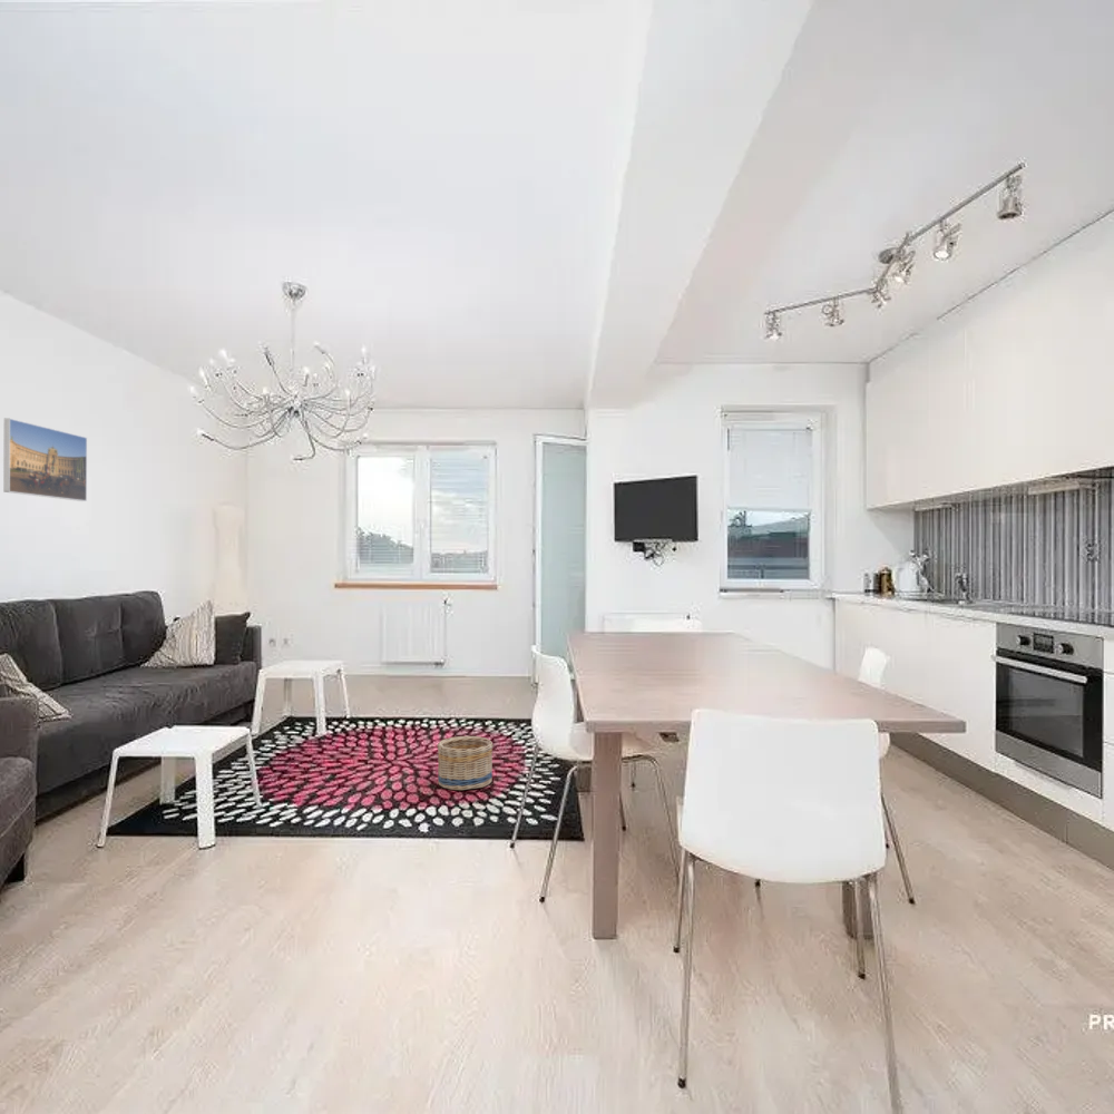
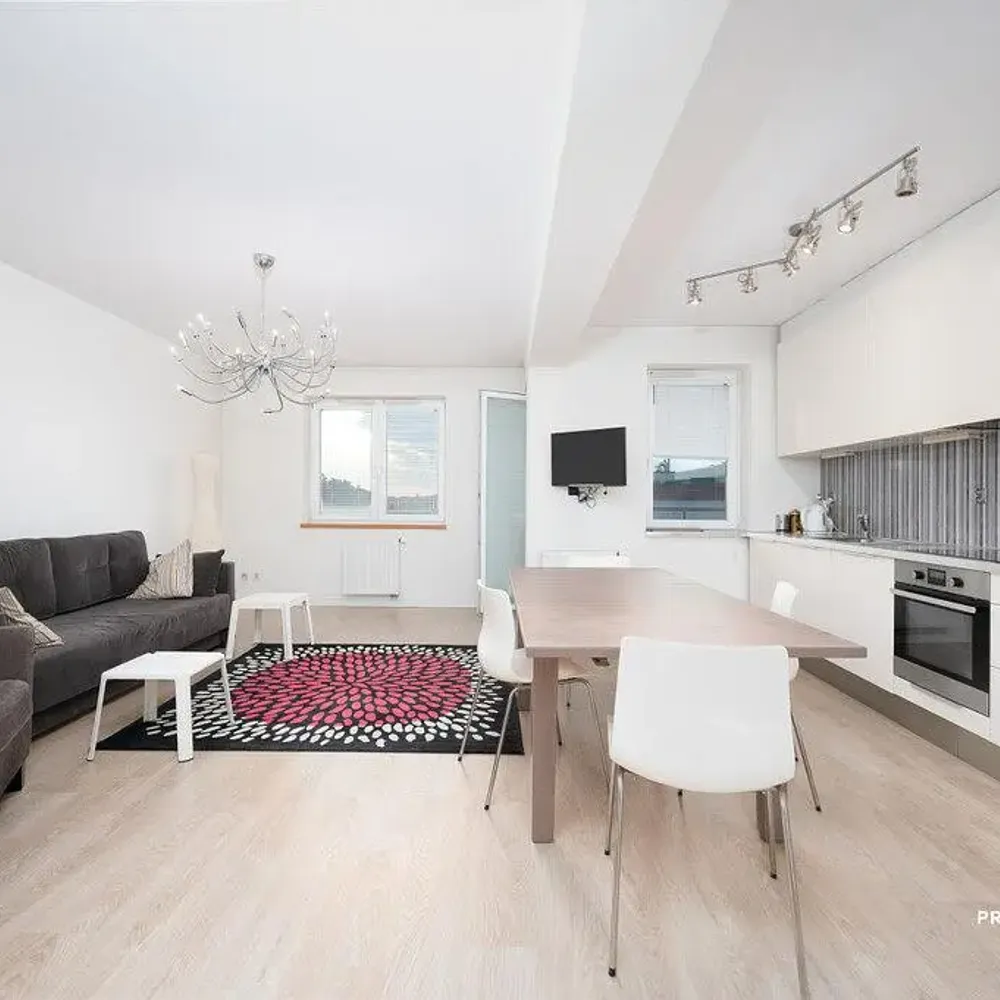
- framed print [2,418,88,502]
- basket [437,735,495,791]
